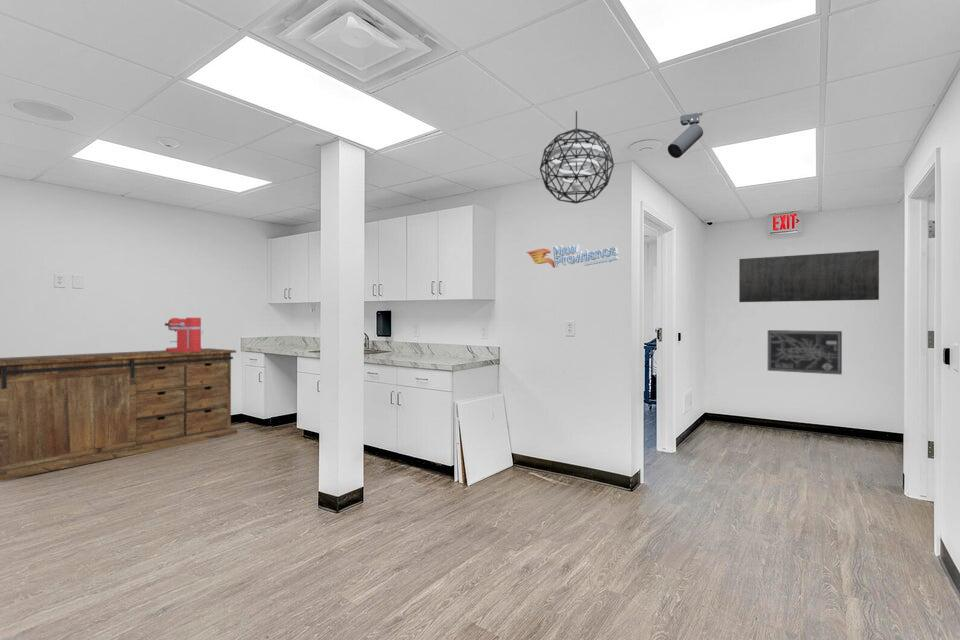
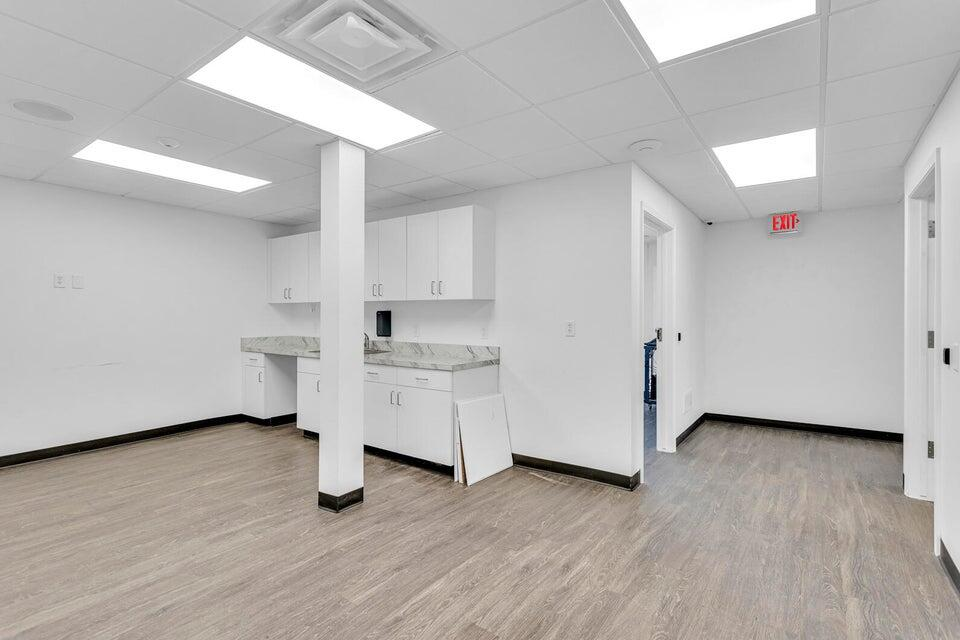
- logo [525,244,619,269]
- track light [667,112,704,159]
- sideboard [0,347,238,482]
- wall panel [738,249,880,303]
- wall art [767,329,843,376]
- pendant light [539,110,615,205]
- coffee maker [164,317,204,352]
